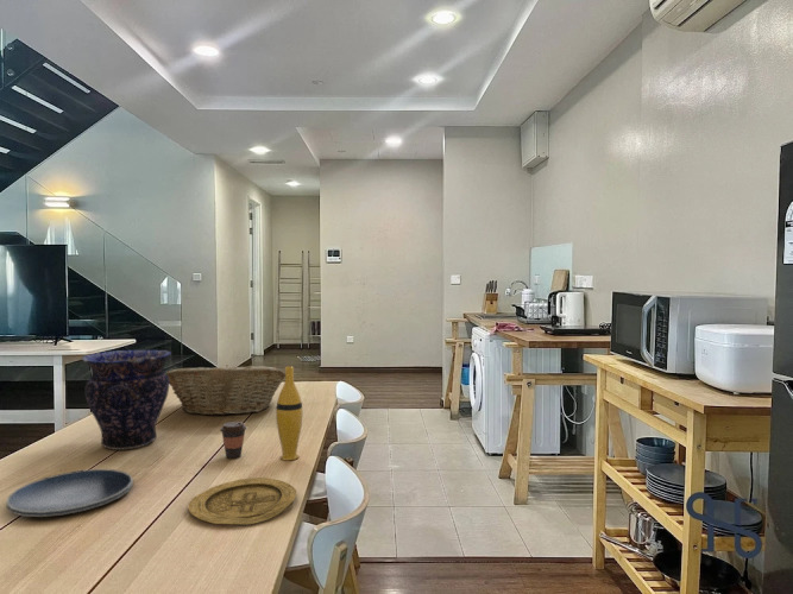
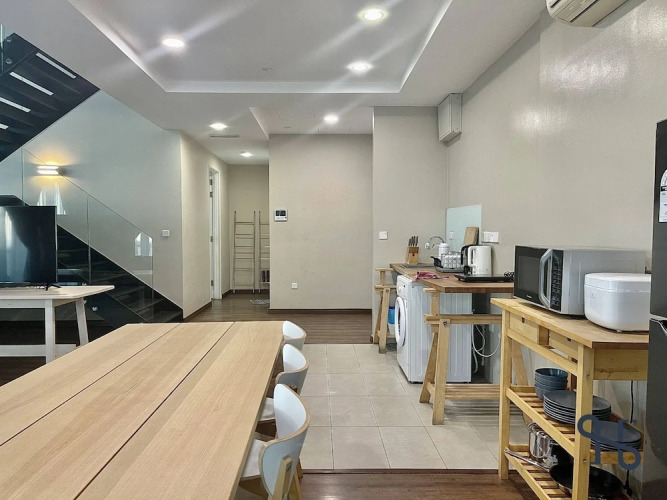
- coffee cup [219,421,247,460]
- vase [80,349,172,451]
- fruit basket [165,365,285,417]
- plate [187,476,297,525]
- plate [5,468,134,518]
- vase [275,366,304,461]
